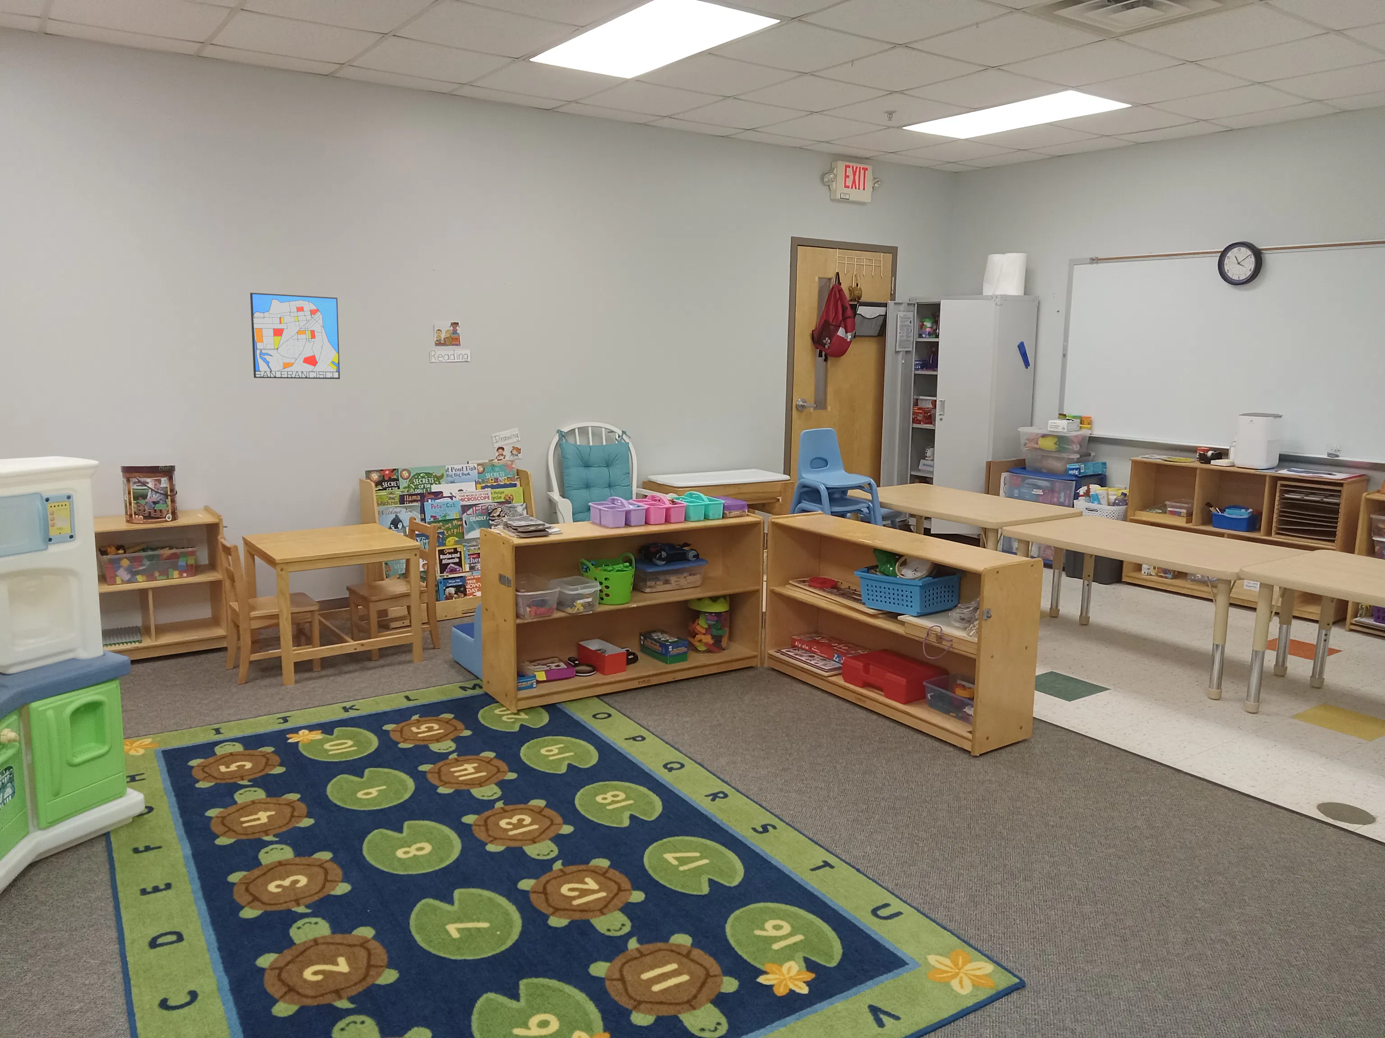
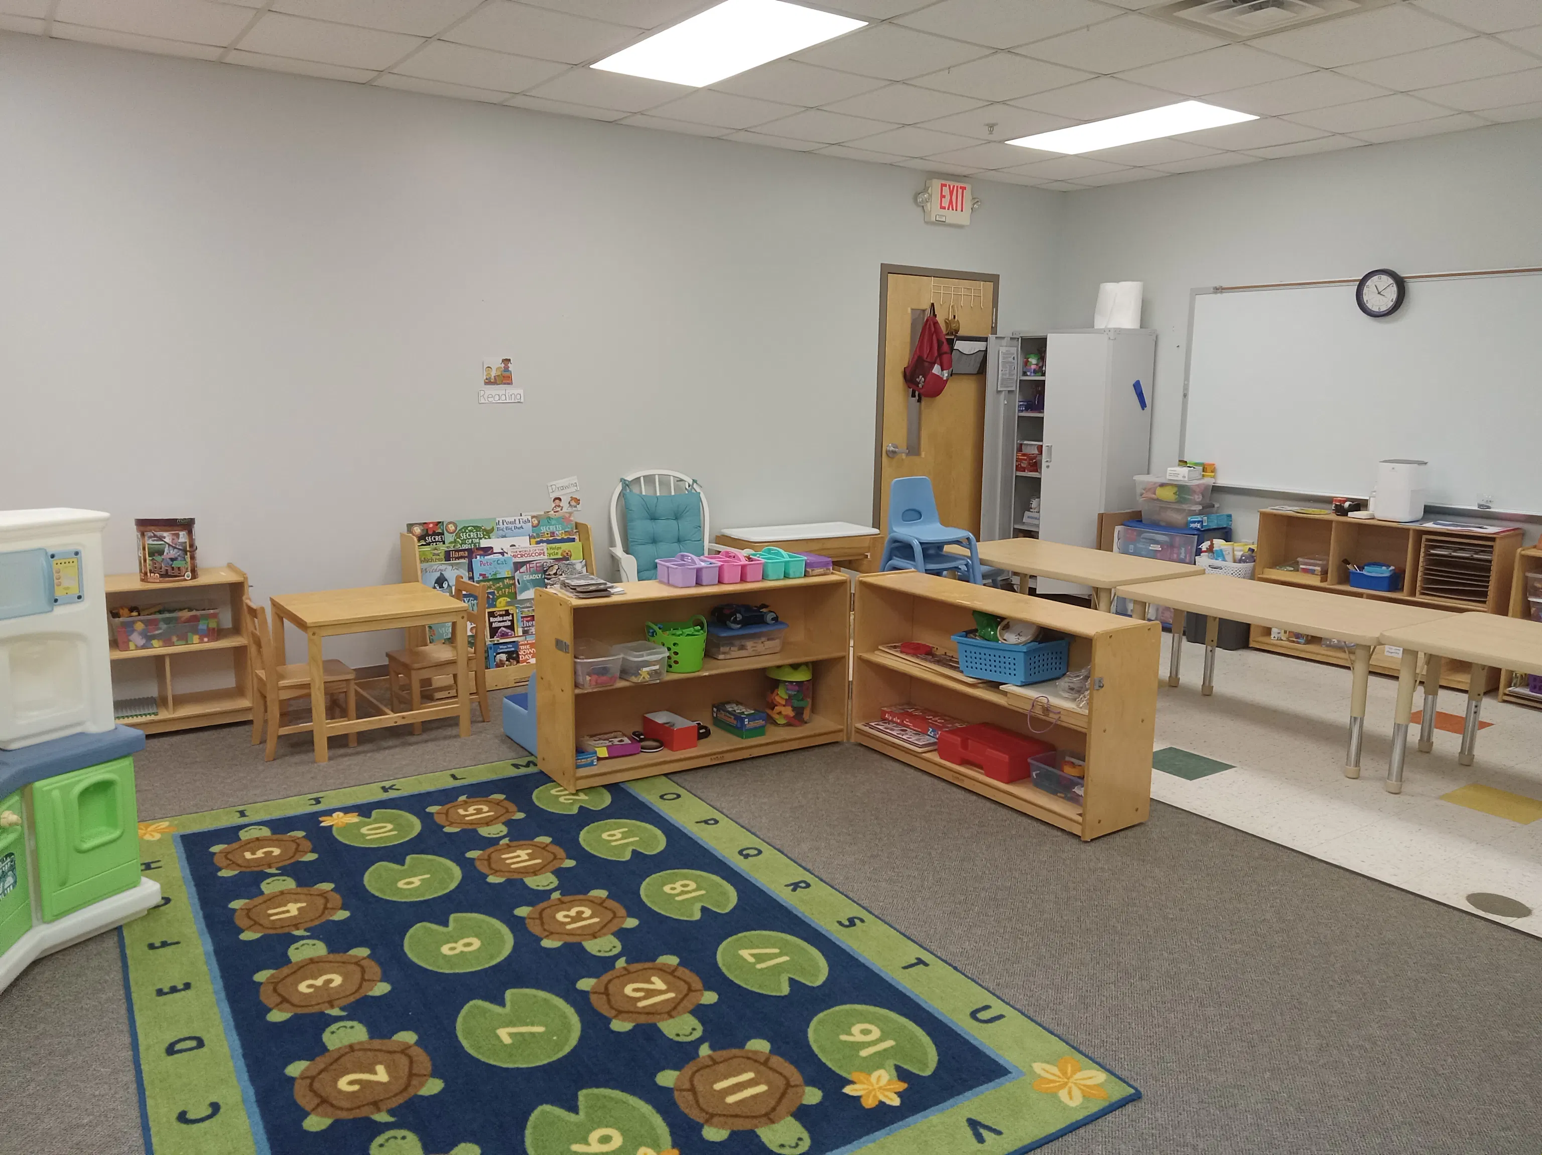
- wall art [250,292,340,379]
